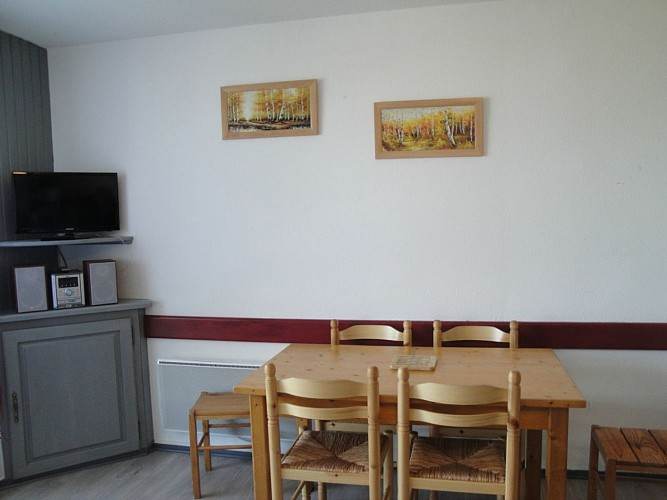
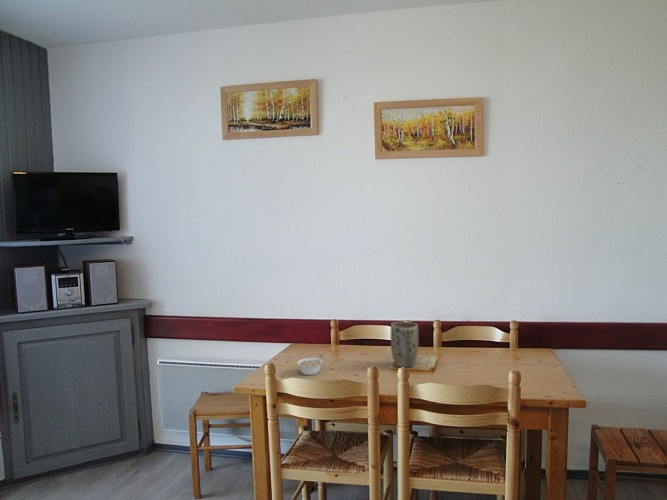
+ legume [296,355,326,376]
+ plant pot [390,321,419,368]
